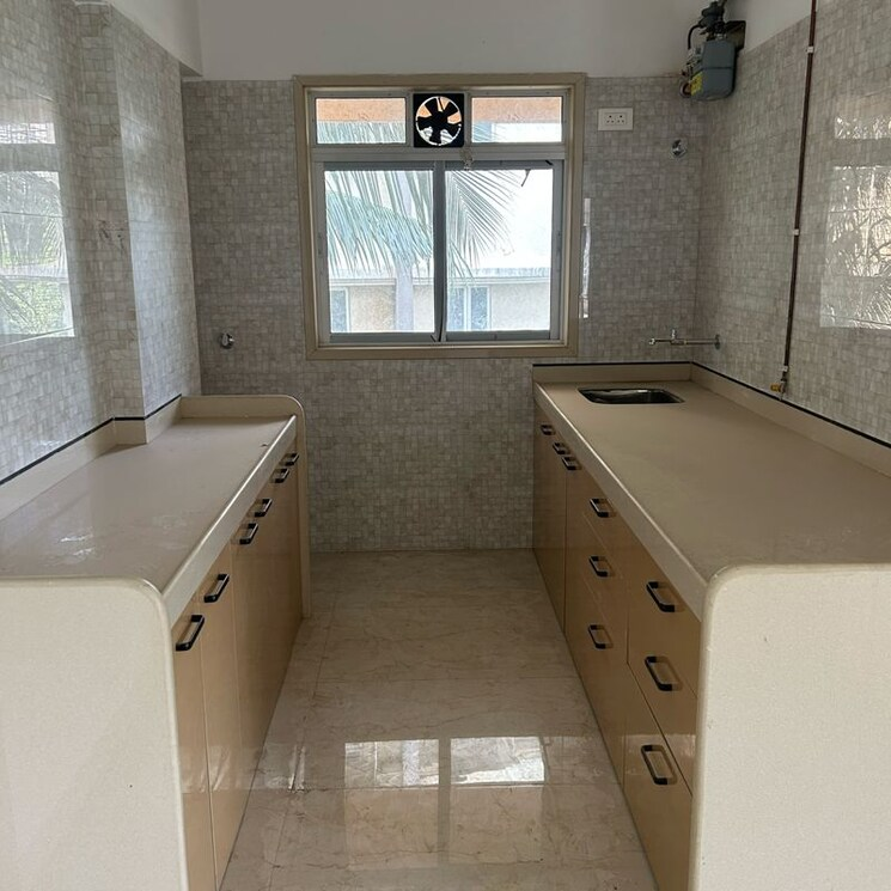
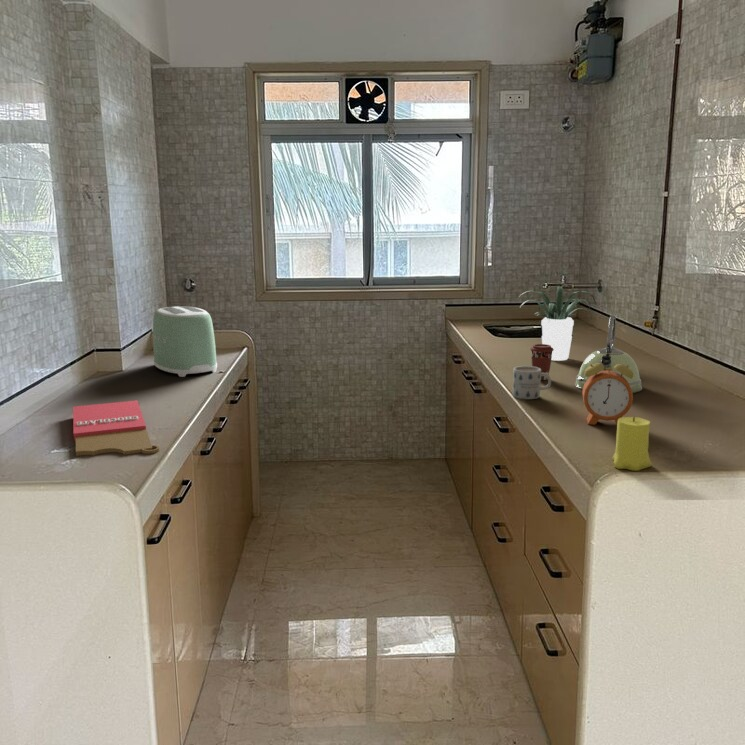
+ candle [611,416,653,472]
+ toaster [152,305,218,378]
+ cutting board [72,400,161,457]
+ mug [512,365,552,400]
+ coffee cup [529,343,554,381]
+ potted plant [518,286,597,362]
+ kettle [574,313,643,394]
+ alarm clock [581,353,634,426]
